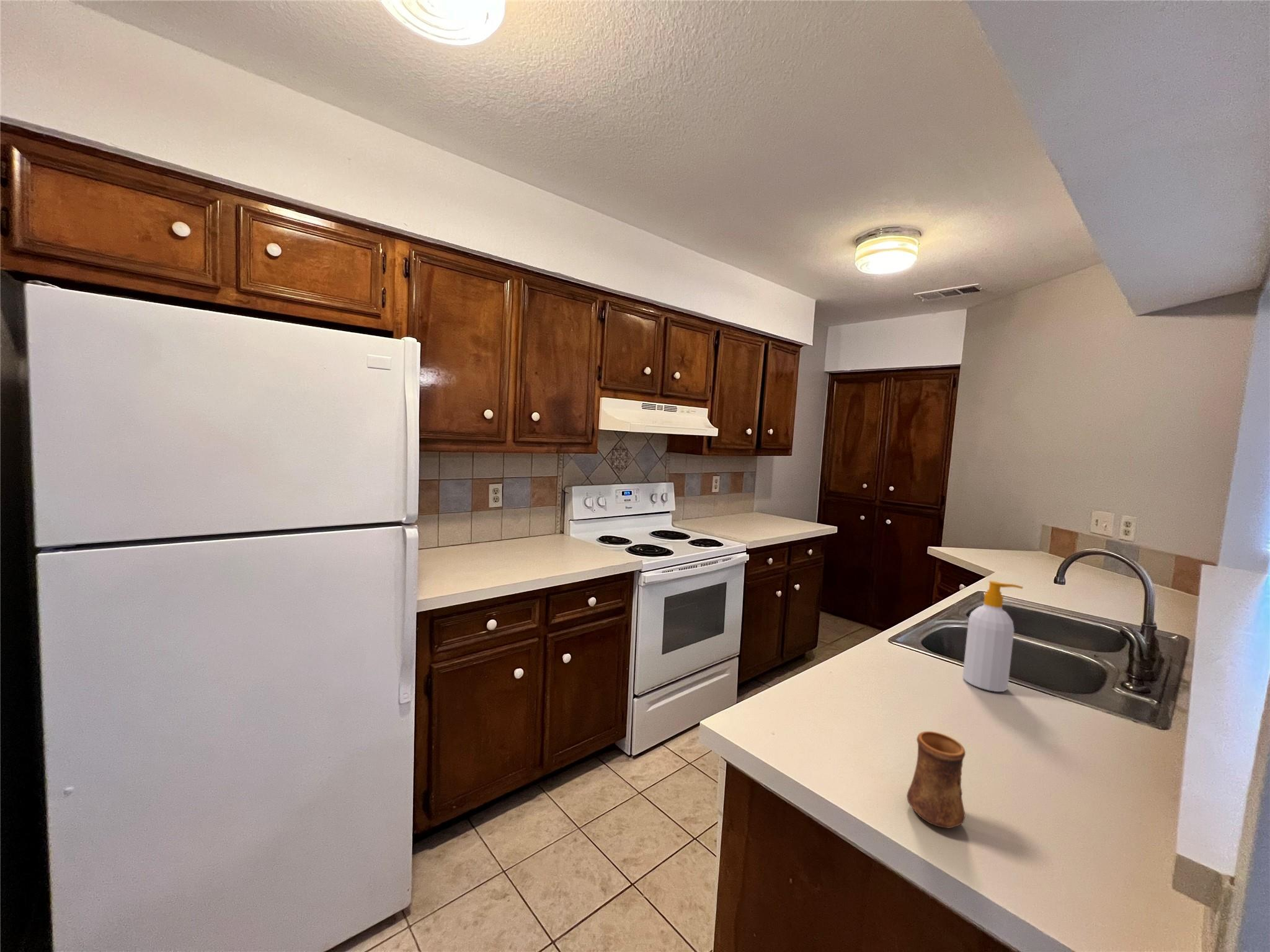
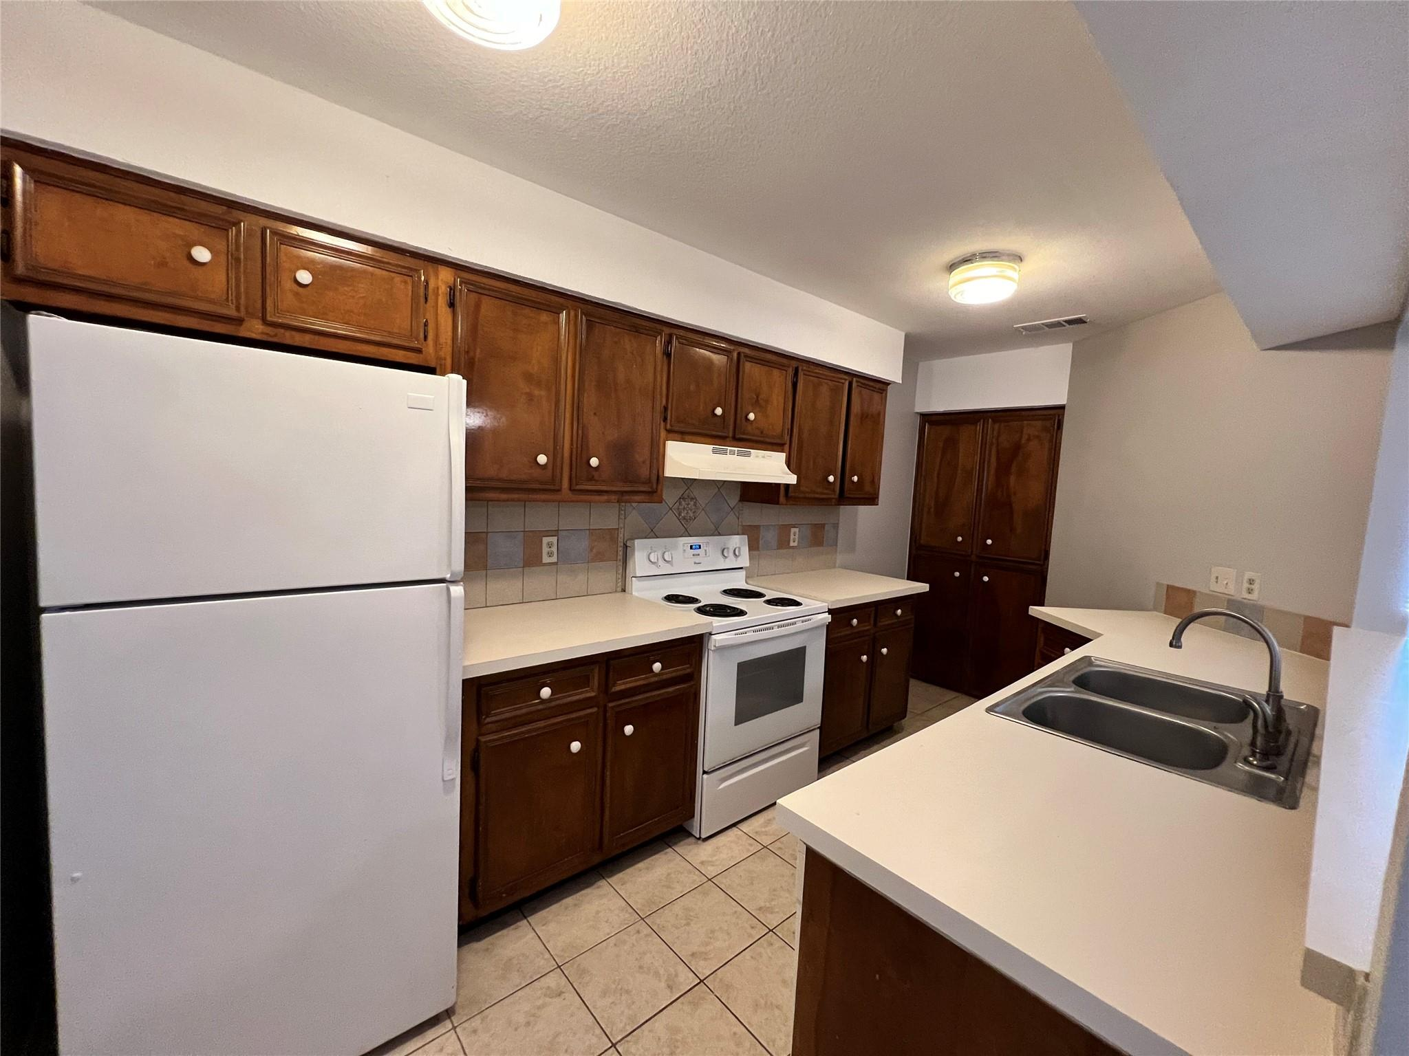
- soap bottle [962,580,1024,692]
- cup [906,731,966,829]
